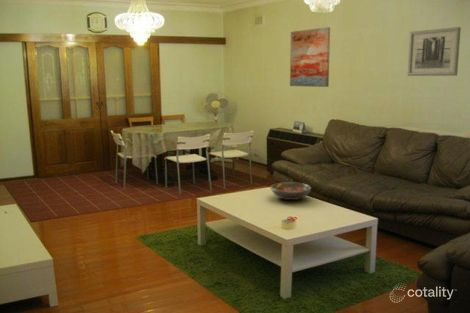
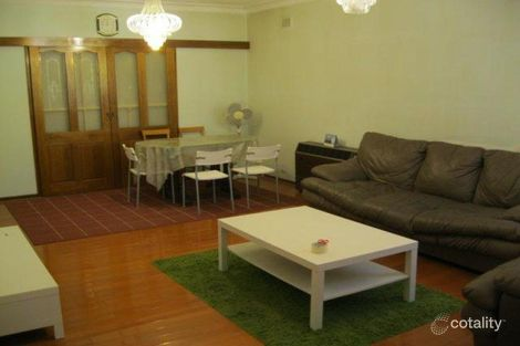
- wall art [407,26,462,77]
- wall art [289,26,331,88]
- fruit bowl [269,181,312,201]
